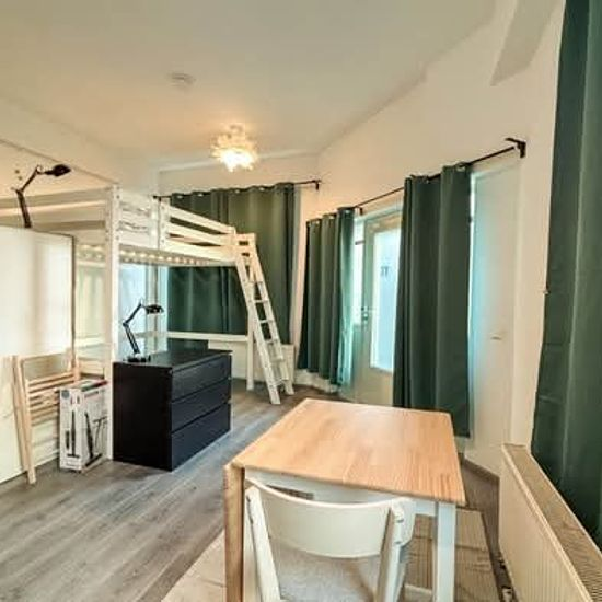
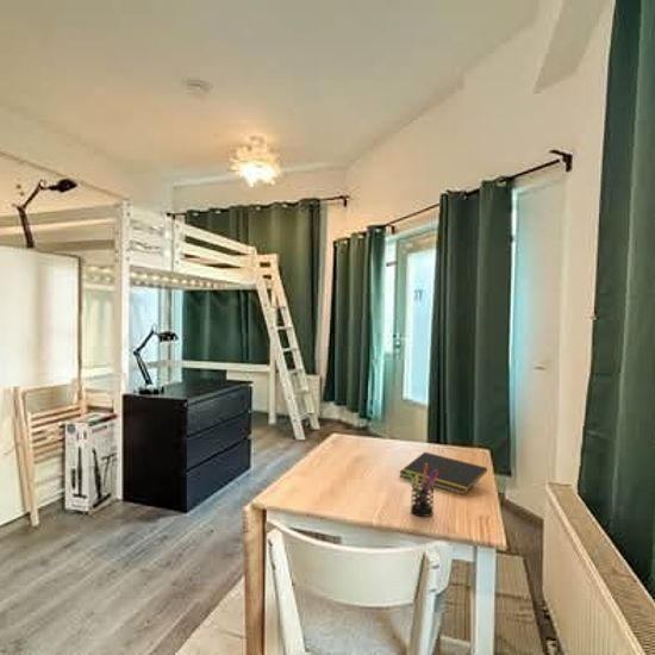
+ pen holder [406,463,438,518]
+ notepad [398,451,488,497]
